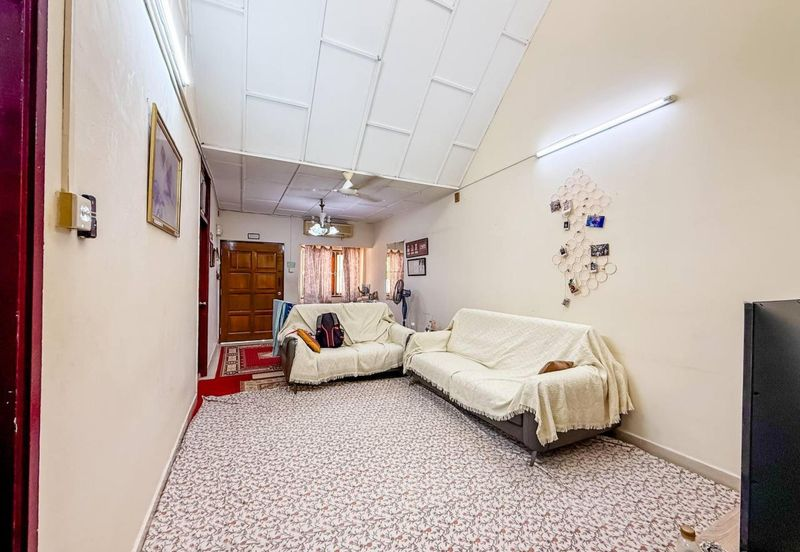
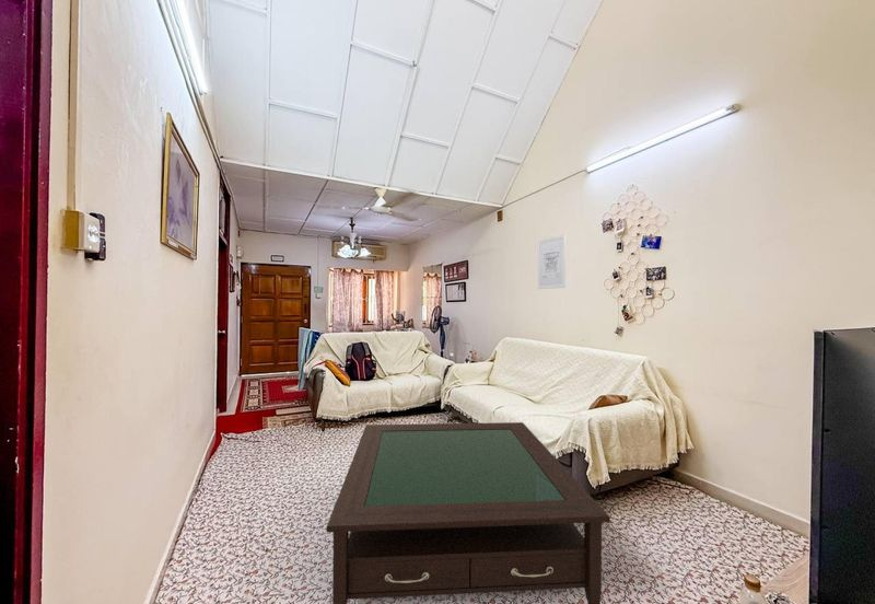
+ coffee table [325,421,611,604]
+ wall art [537,233,567,290]
